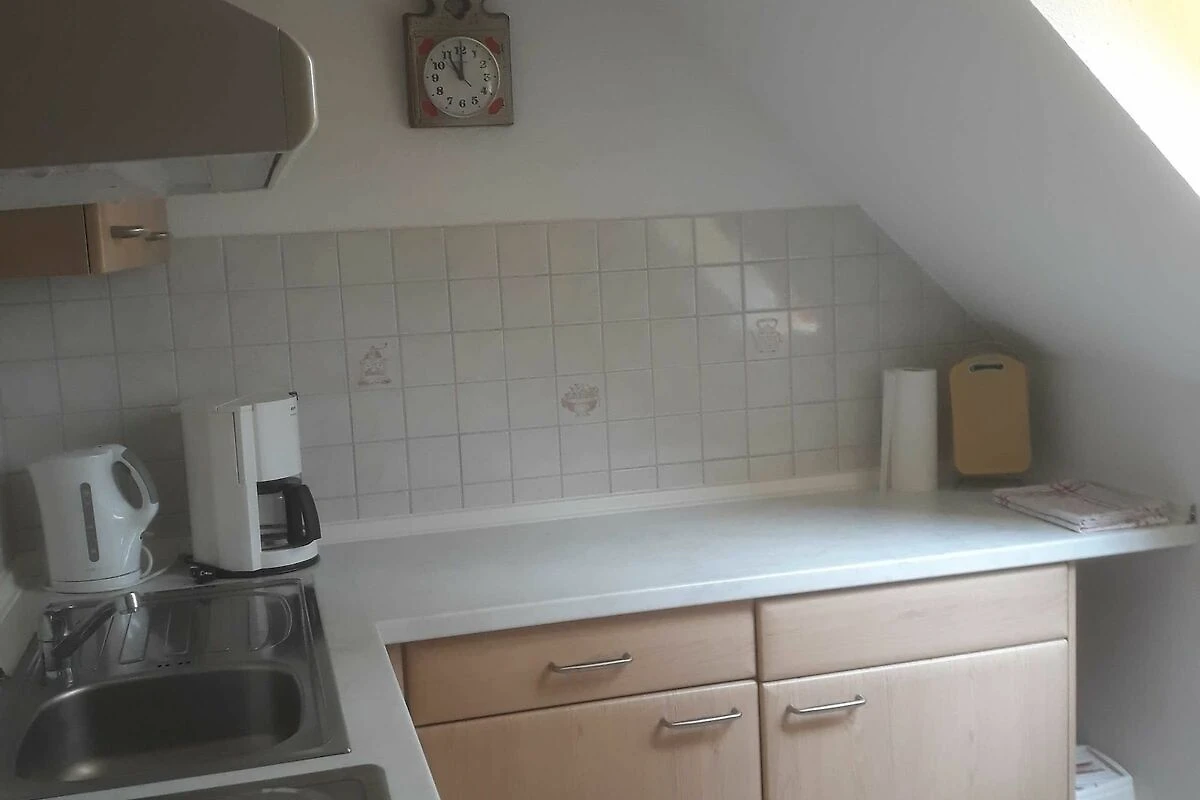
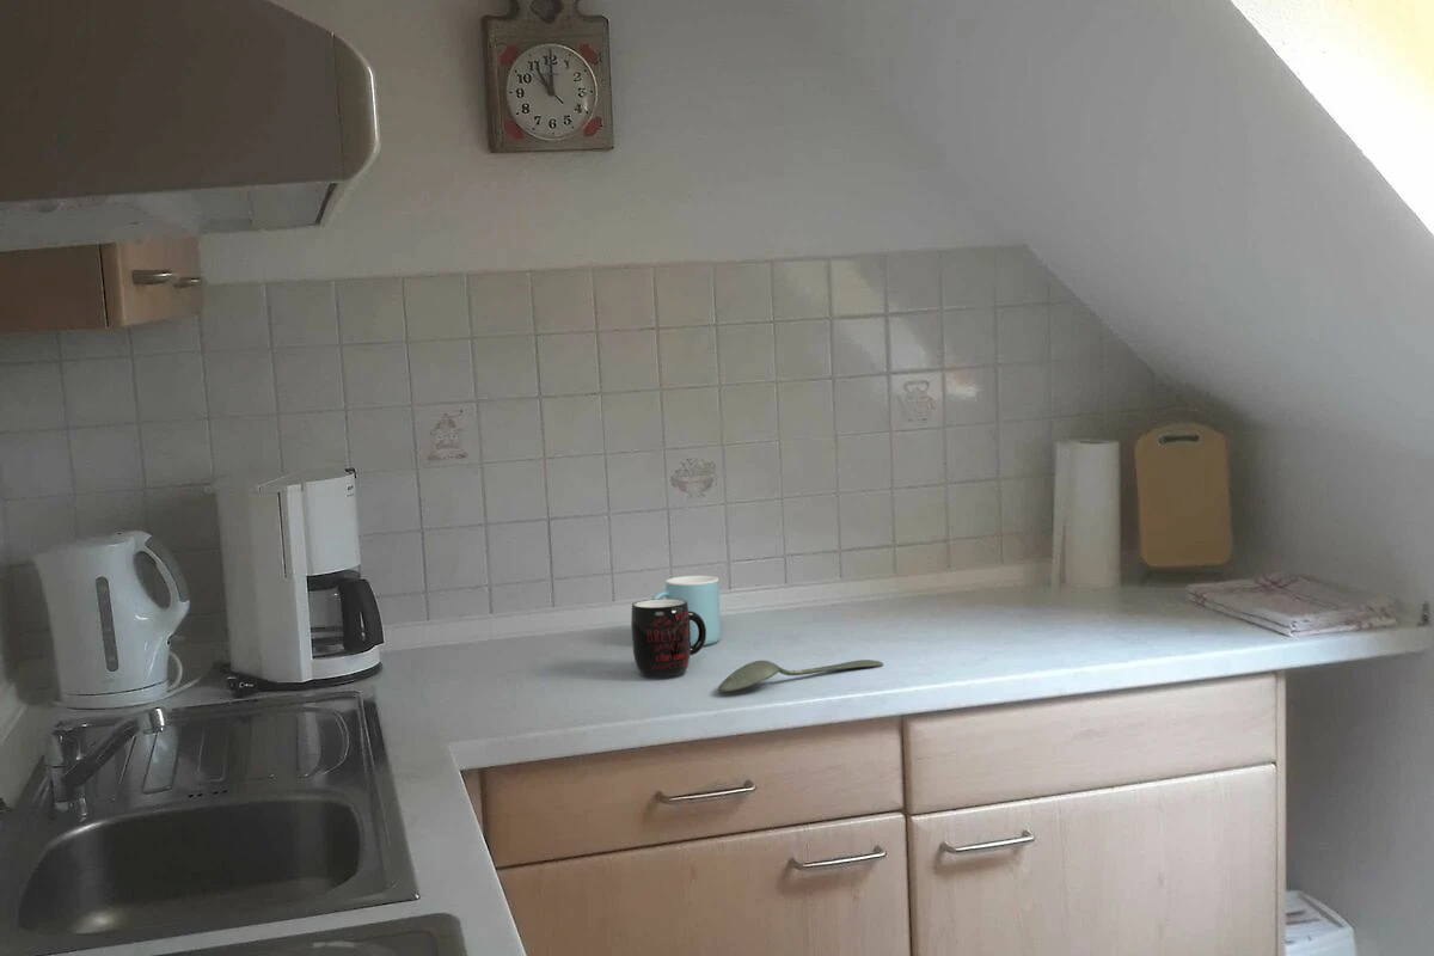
+ mug [650,575,722,646]
+ mug [630,598,706,679]
+ spoon [717,658,884,693]
